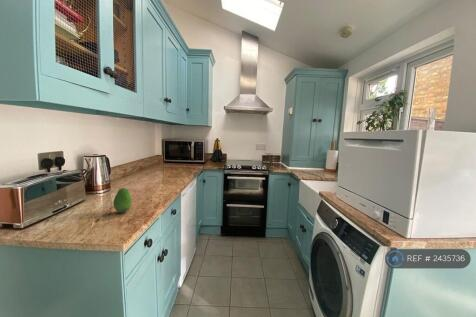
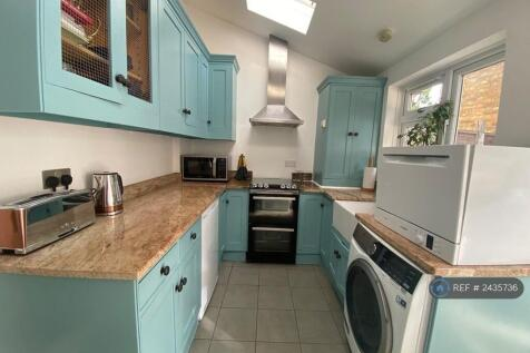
- fruit [112,187,132,214]
